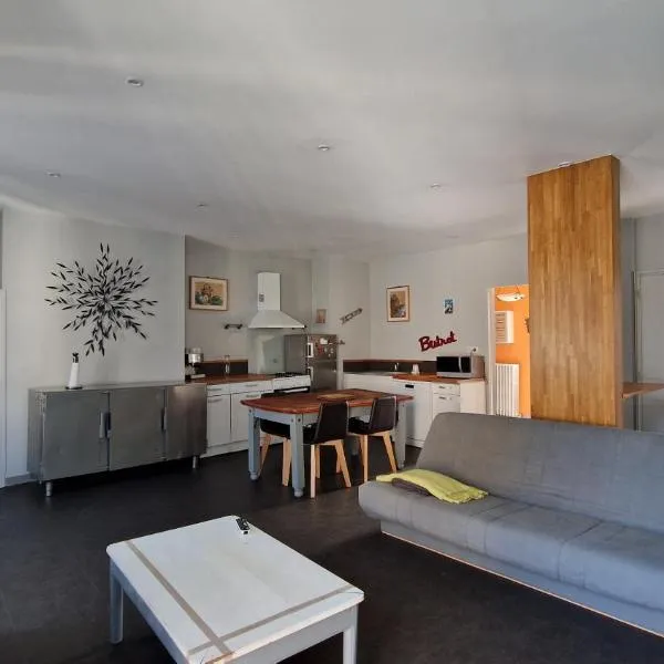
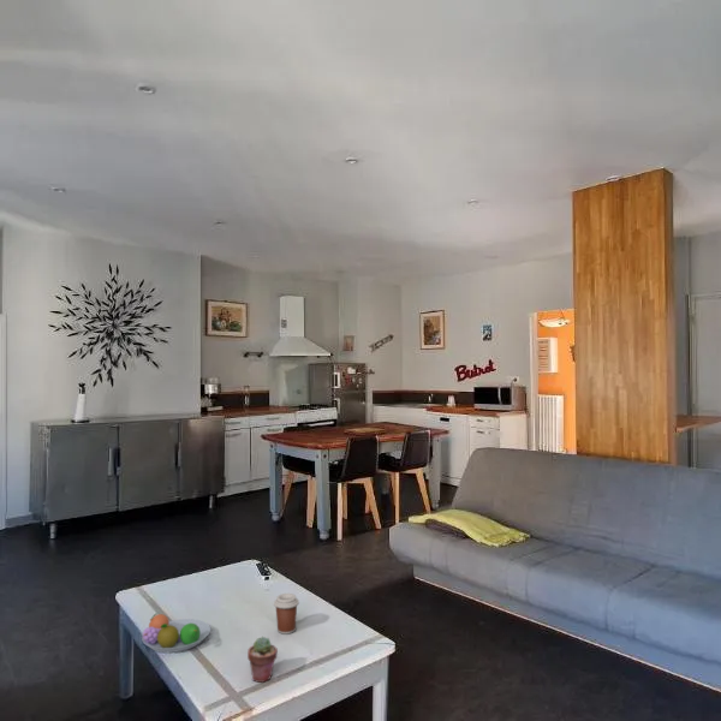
+ fruit bowl [141,612,211,654]
+ potted succulent [246,636,279,684]
+ coffee cup [273,592,300,636]
